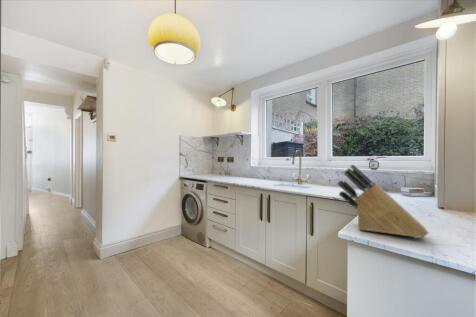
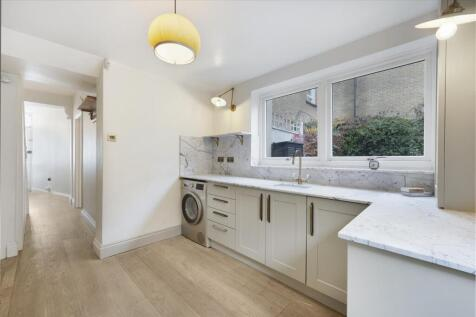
- knife block [336,164,430,239]
